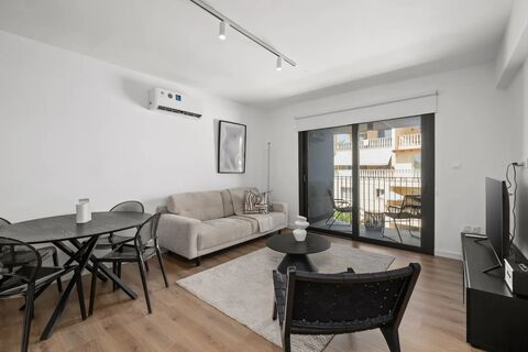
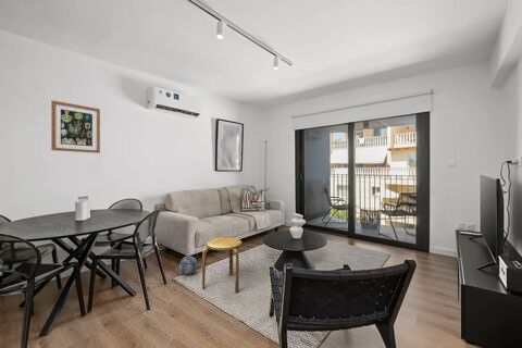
+ wall art [50,99,101,154]
+ stool [201,236,244,294]
+ decorative ball [178,254,199,275]
